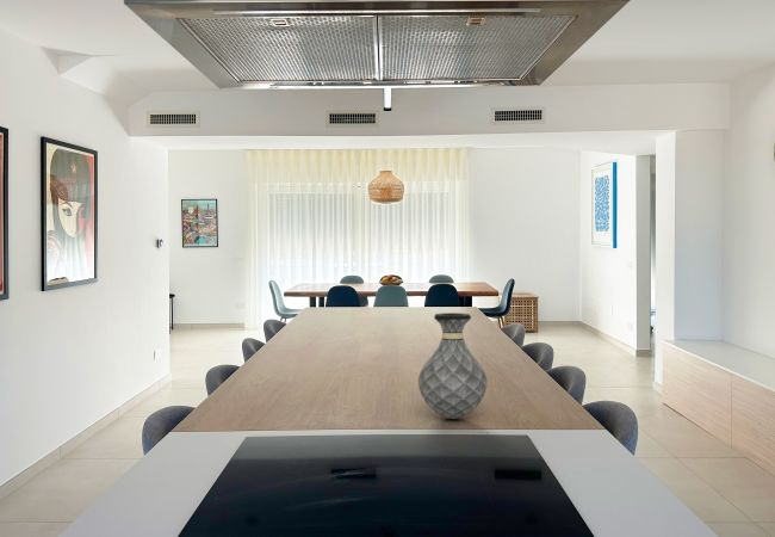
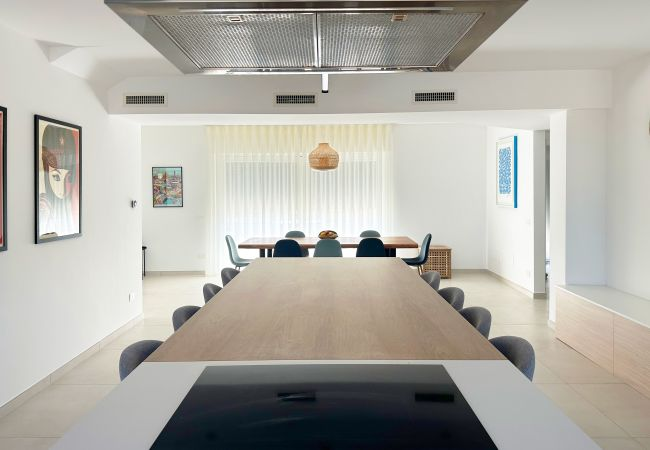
- vase [417,311,489,420]
